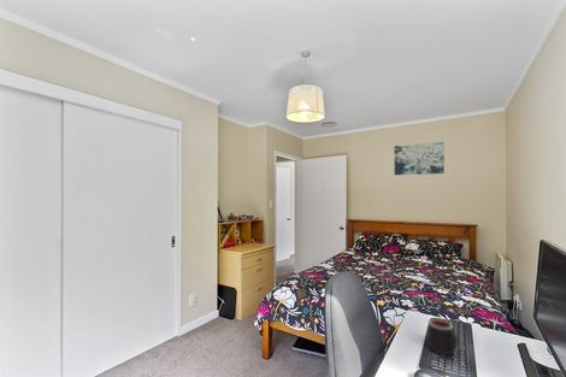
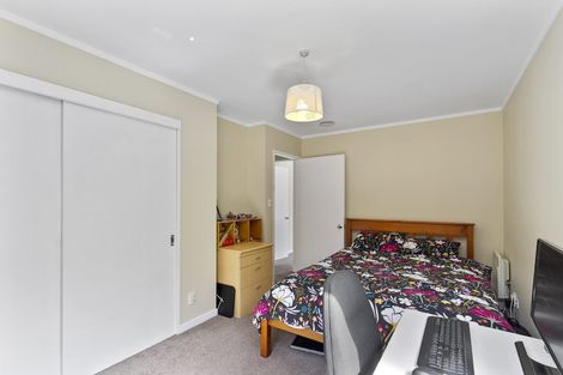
- wall art [393,141,446,176]
- mug [428,318,459,357]
